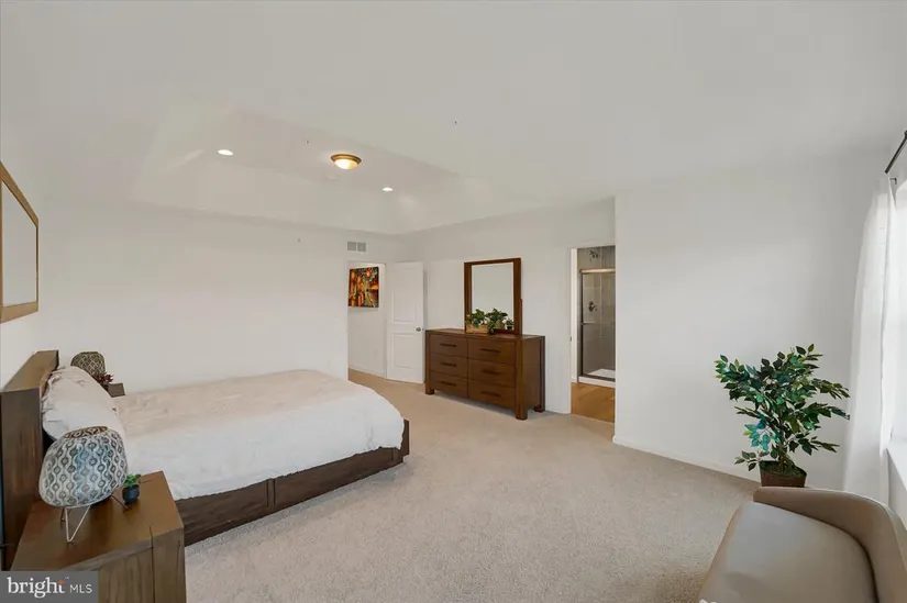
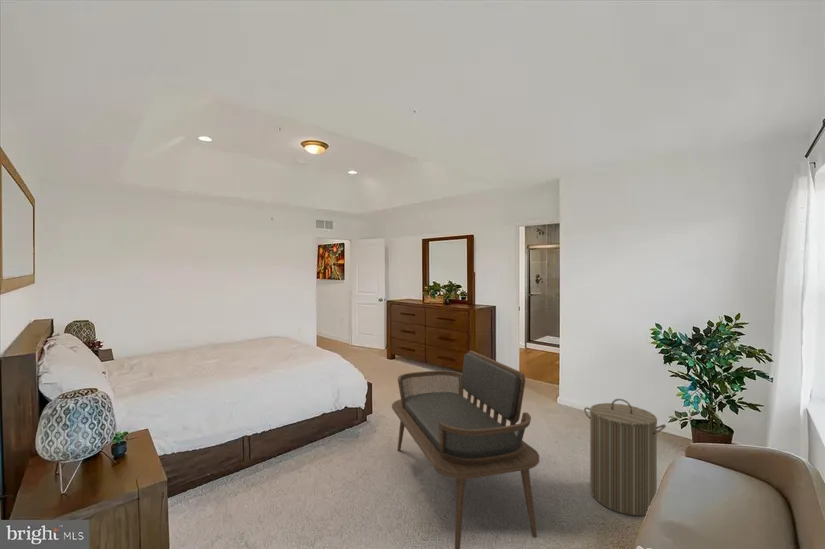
+ bench [391,350,540,549]
+ laundry hamper [583,398,667,517]
